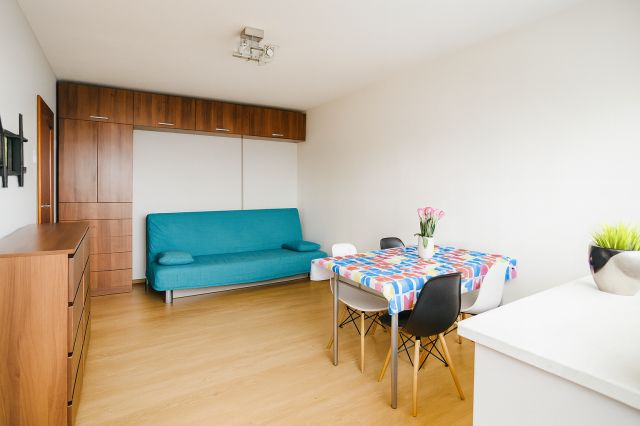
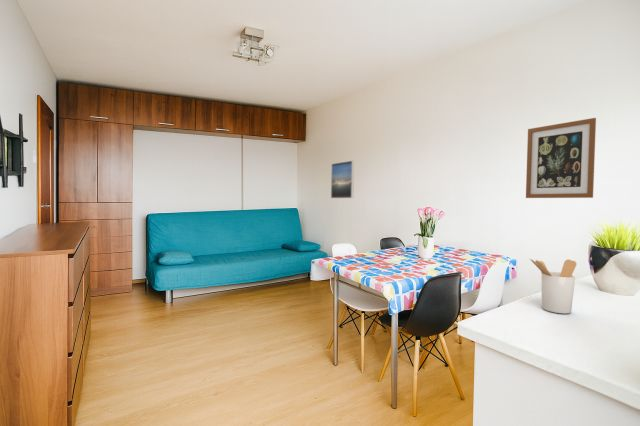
+ utensil holder [528,257,577,314]
+ wall art [525,117,597,199]
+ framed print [330,160,355,199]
